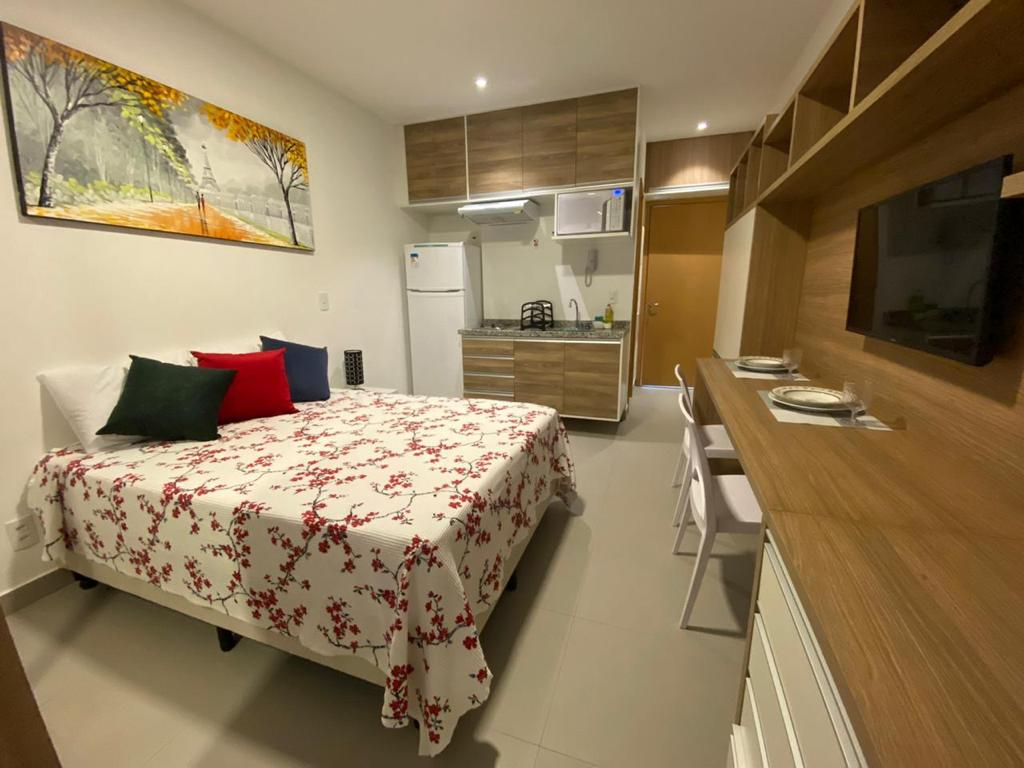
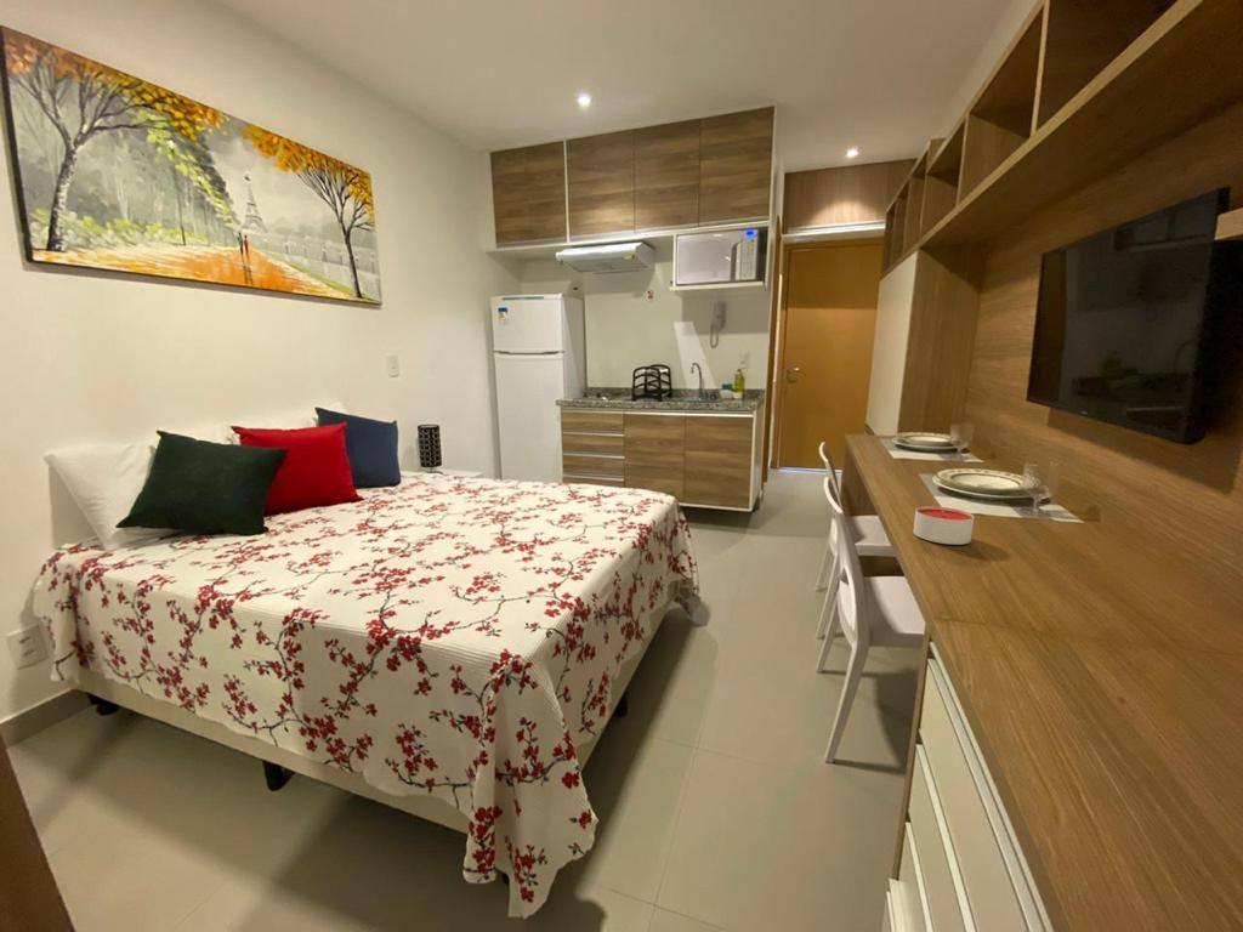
+ candle [912,505,975,546]
